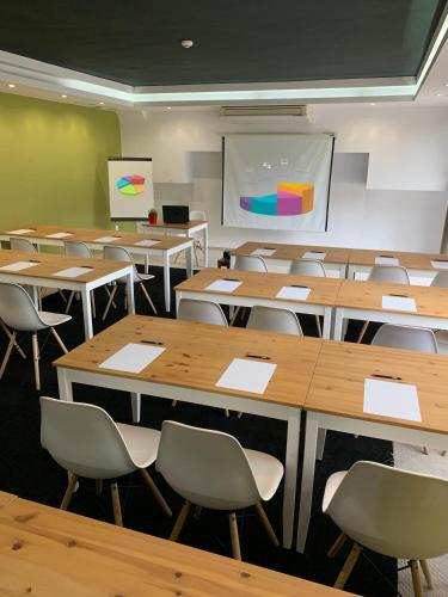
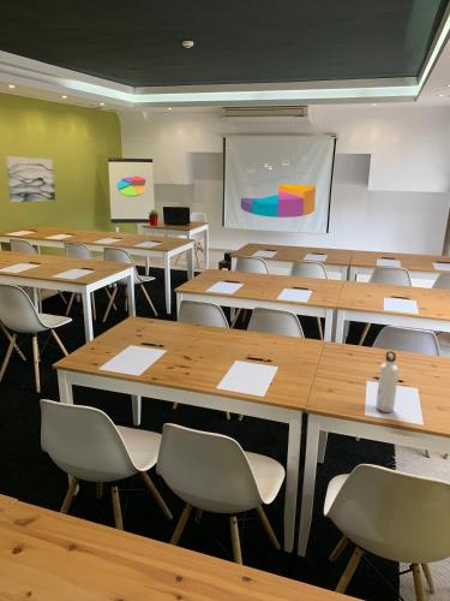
+ wall art [5,155,56,203]
+ water bottle [374,350,400,413]
